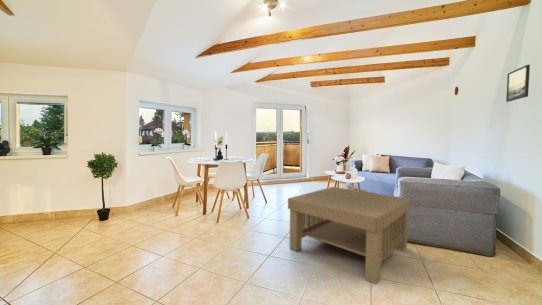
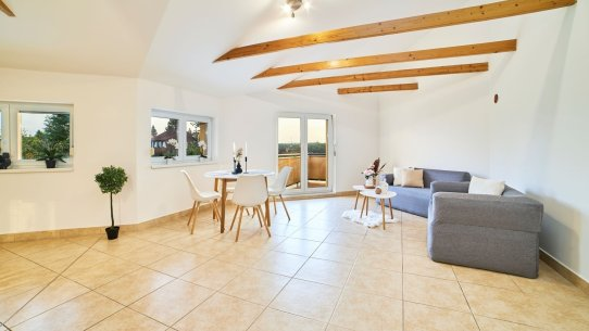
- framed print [505,64,531,103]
- coffee table [287,186,411,285]
